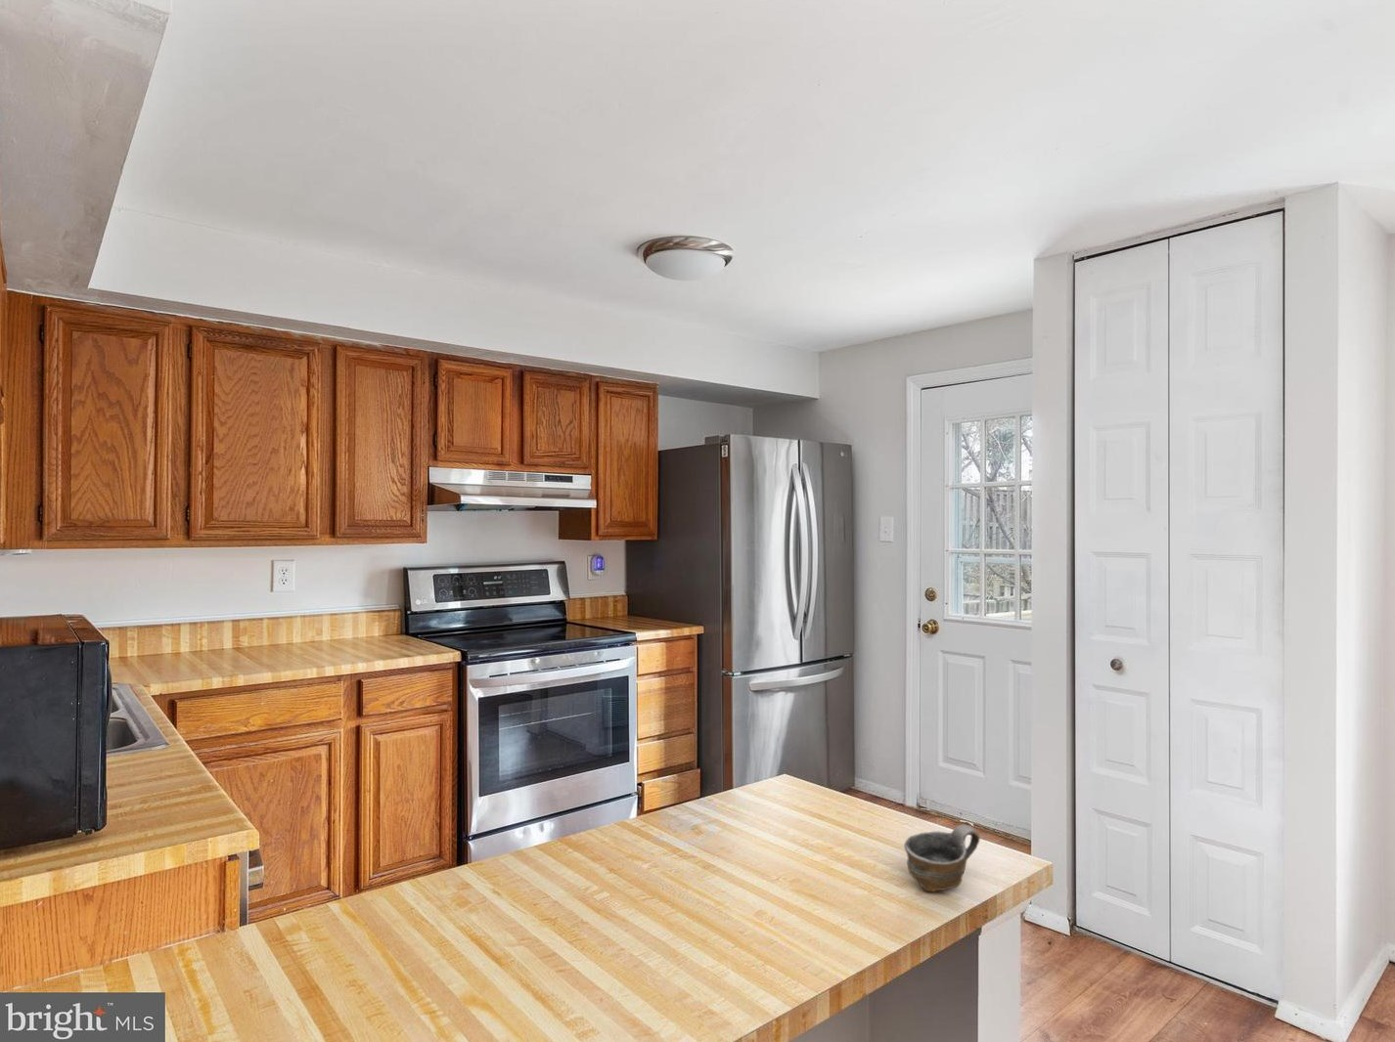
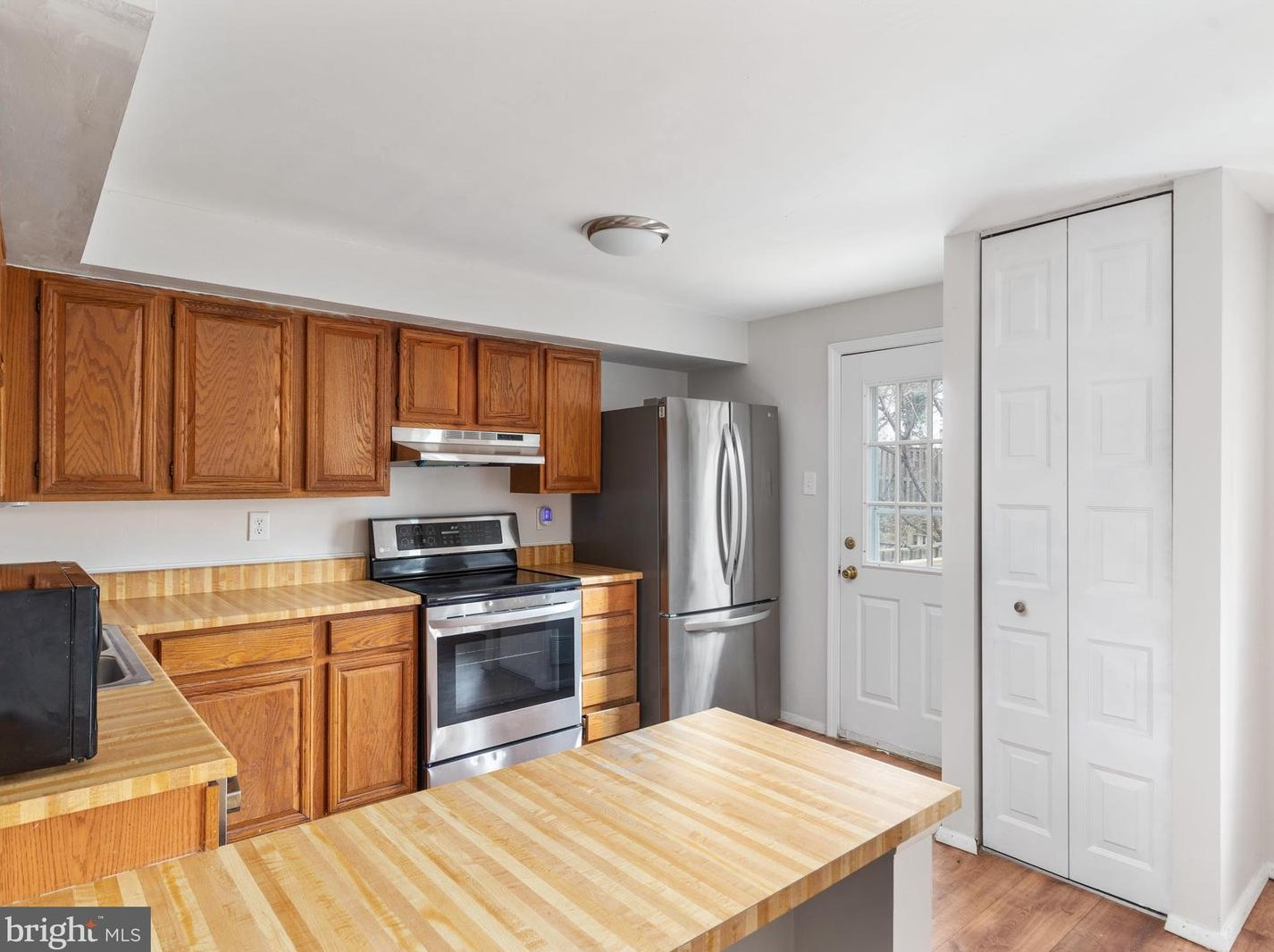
- cup [903,824,981,892]
